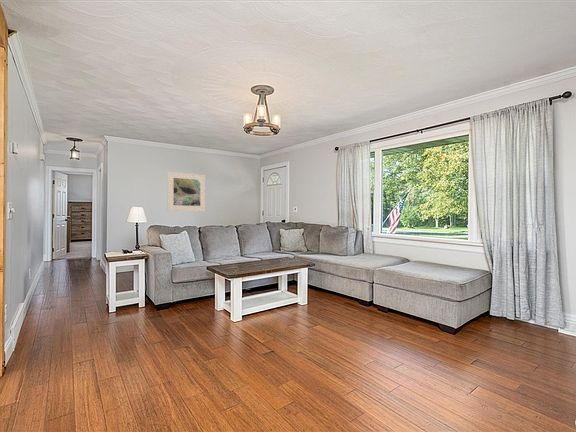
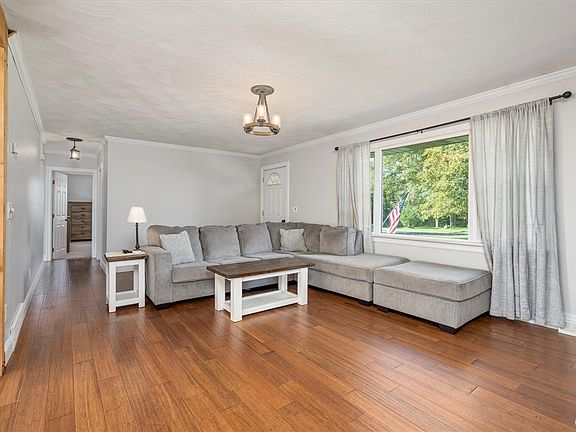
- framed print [166,171,207,212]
